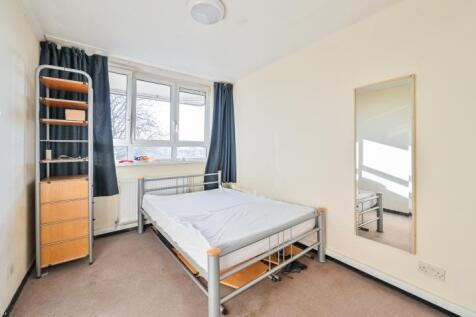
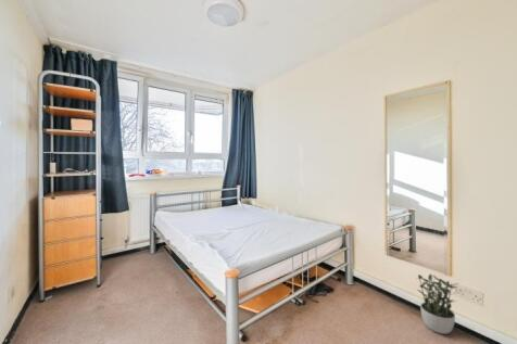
+ potted plant [416,273,458,335]
